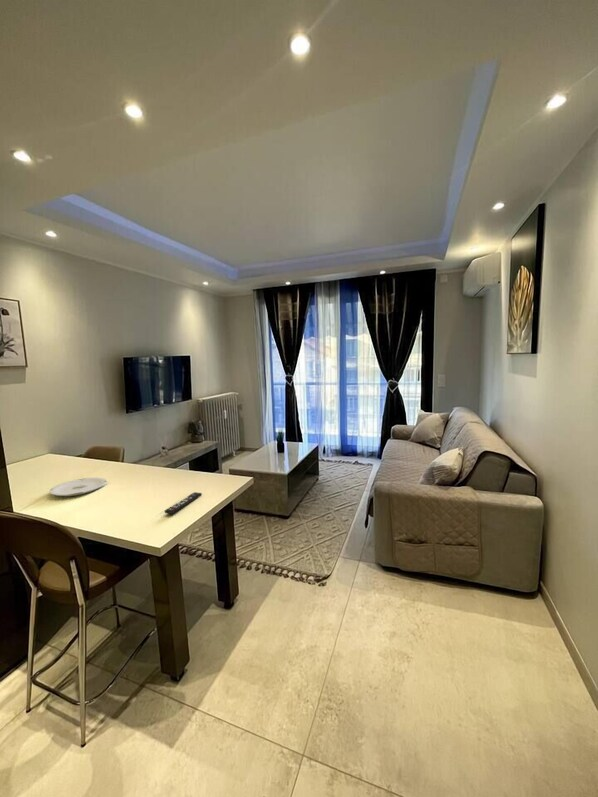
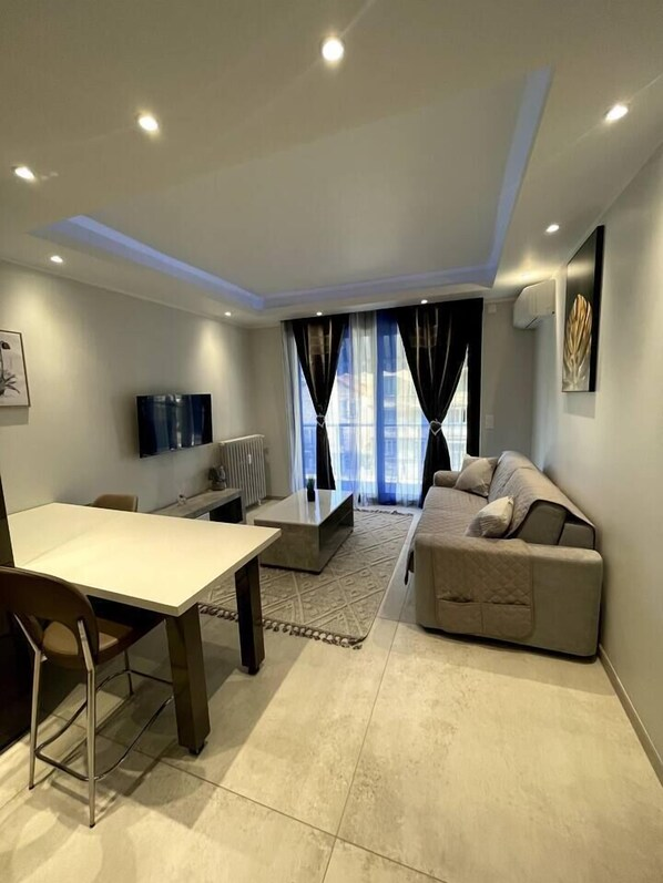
- plate [49,477,107,497]
- remote control [164,491,203,515]
